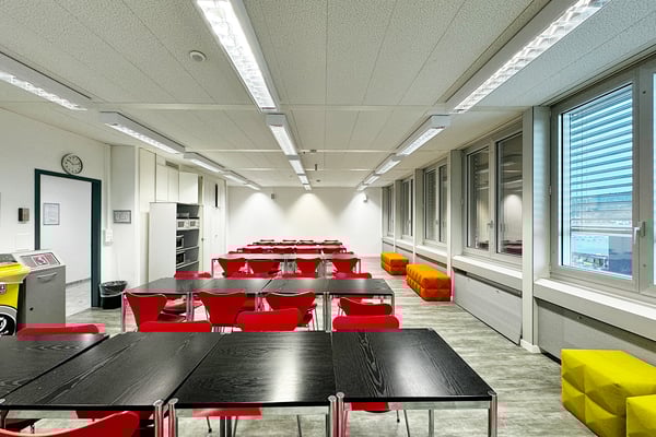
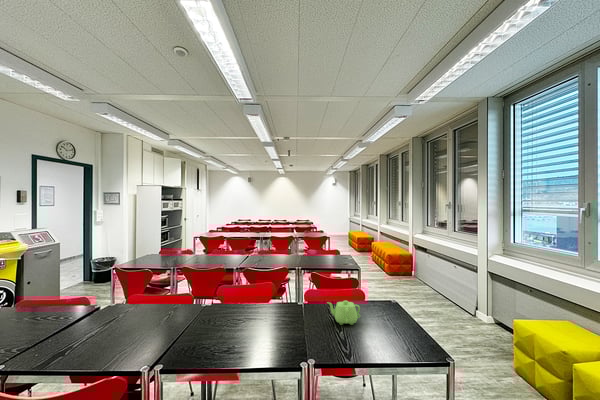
+ teapot [326,300,361,326]
